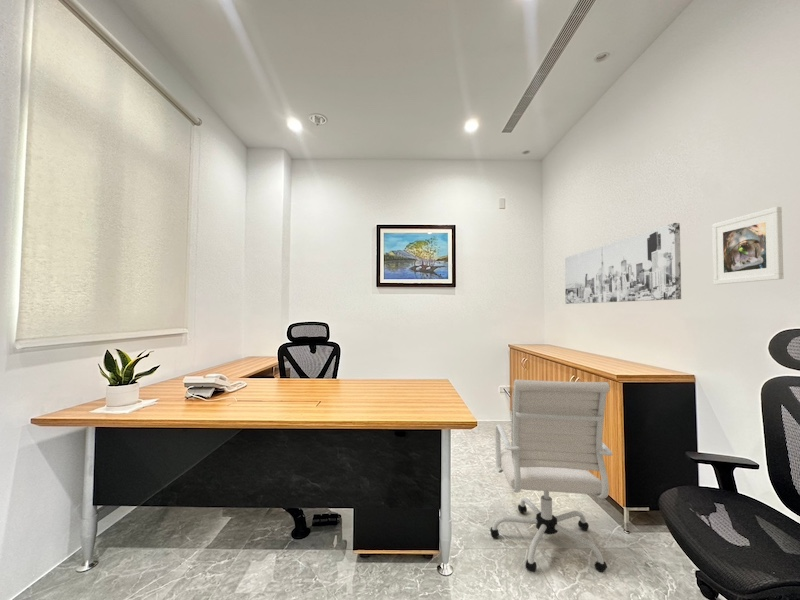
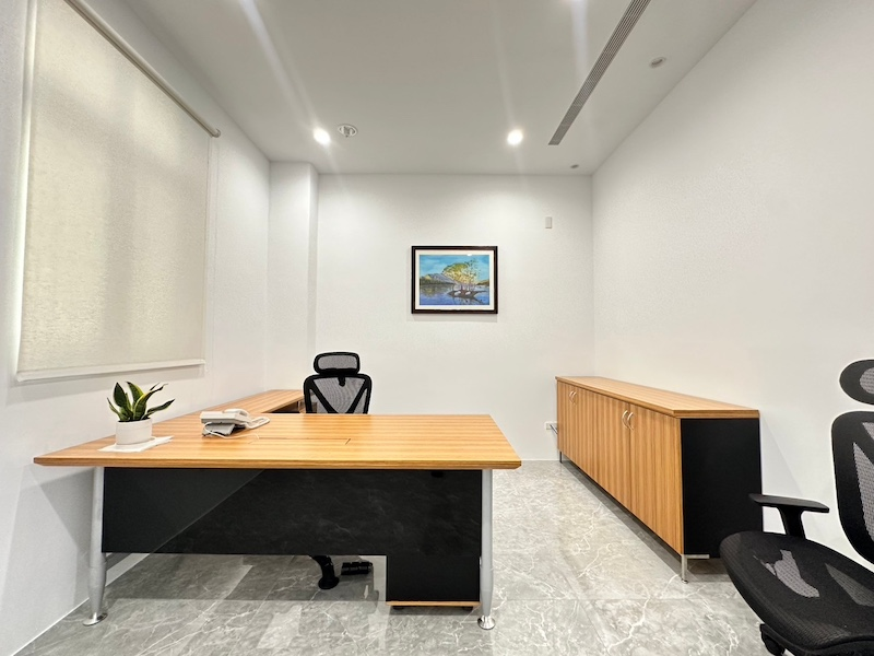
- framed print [711,206,784,285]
- wall art [564,222,682,305]
- office chair [489,378,614,574]
